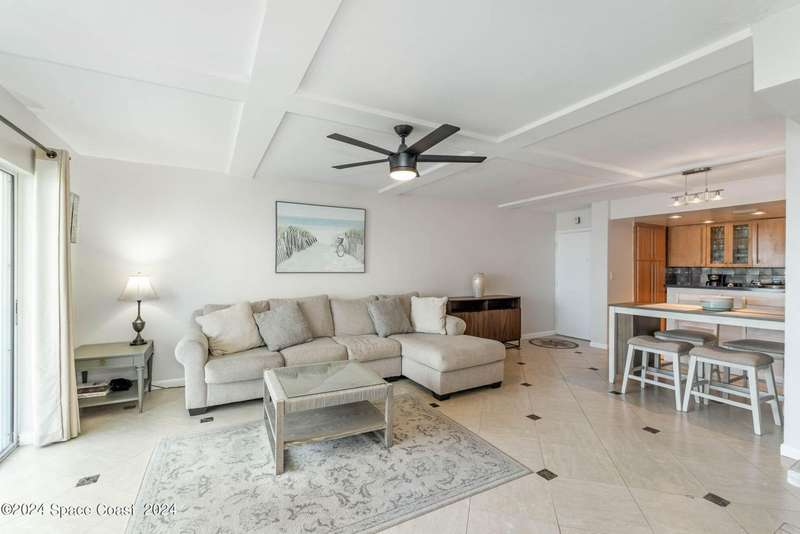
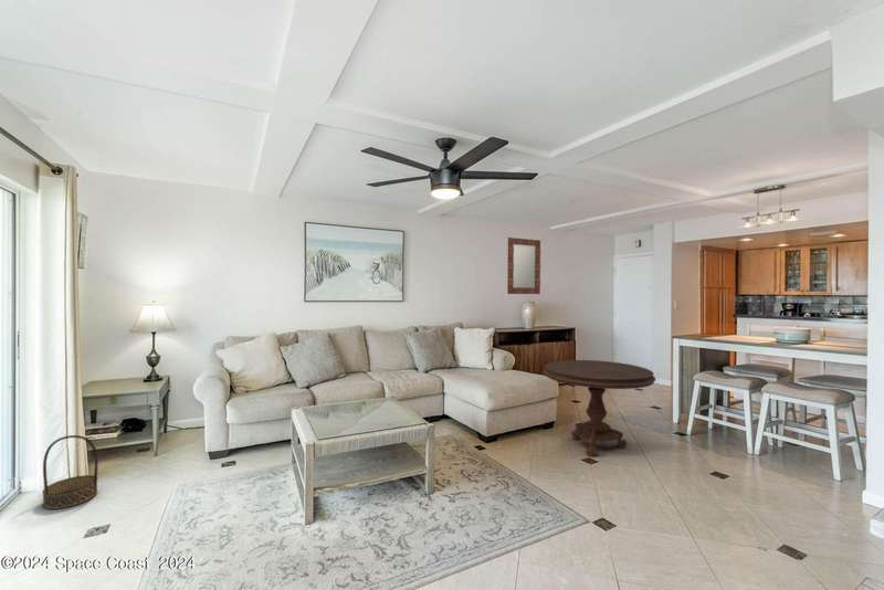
+ side table [543,359,656,457]
+ home mirror [506,236,541,295]
+ basket [42,434,99,510]
